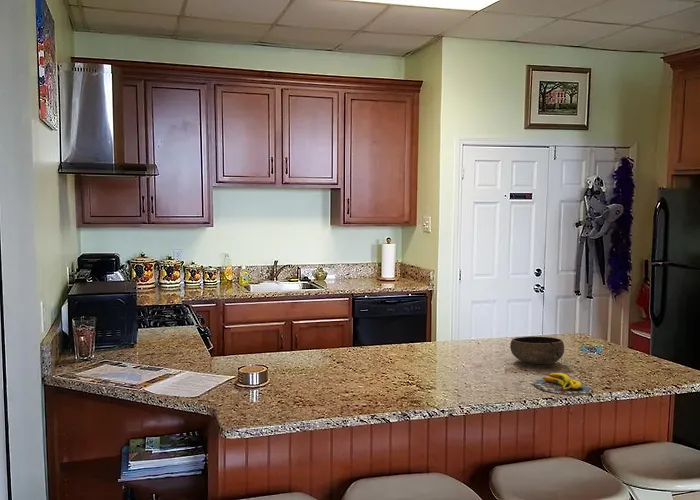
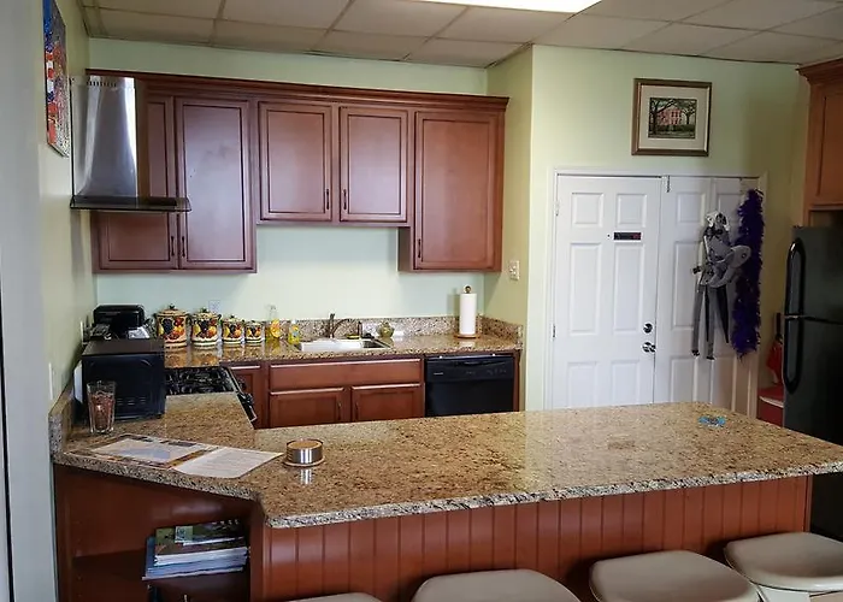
- bowl [509,336,565,365]
- banana [533,372,593,395]
